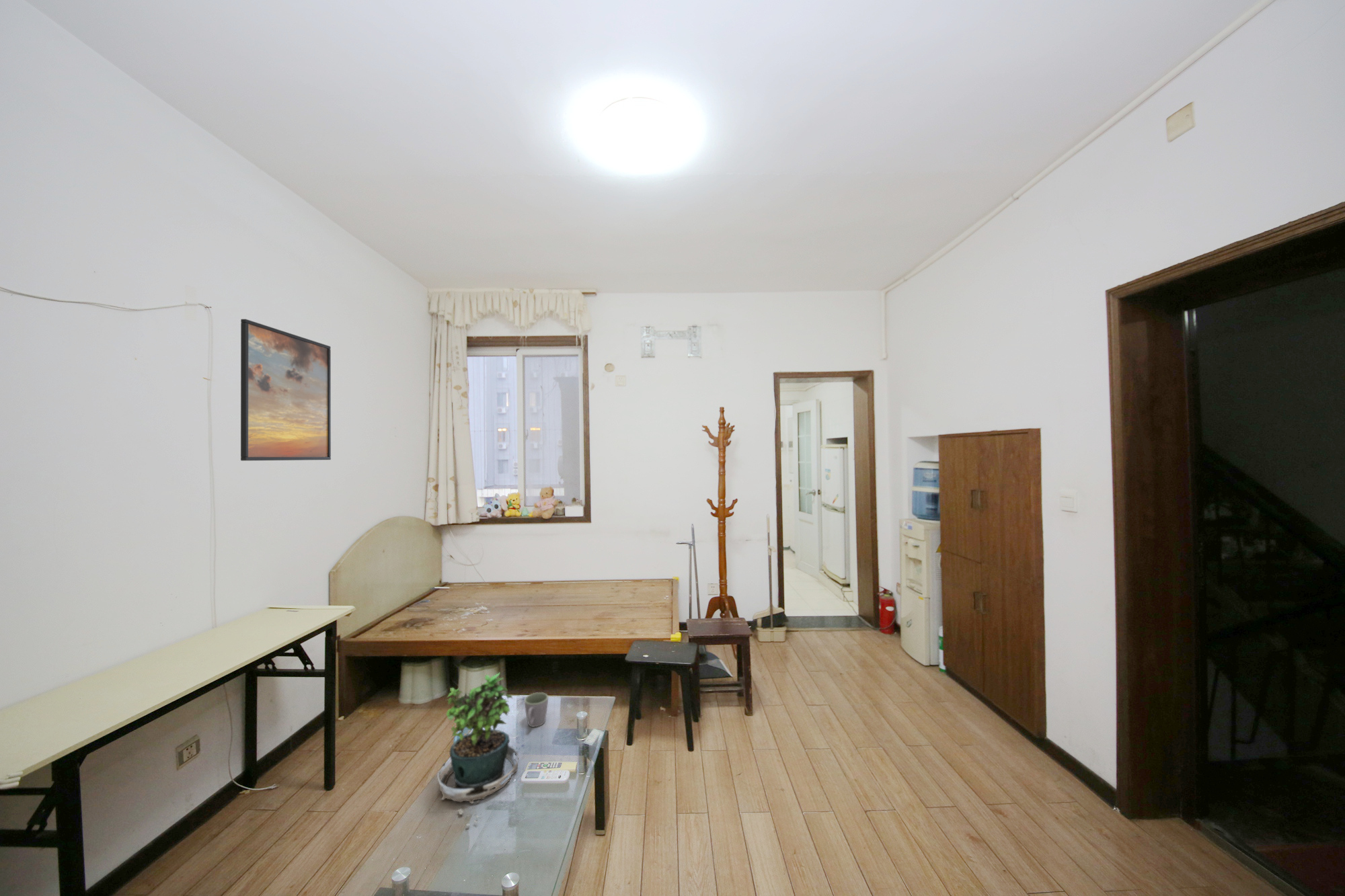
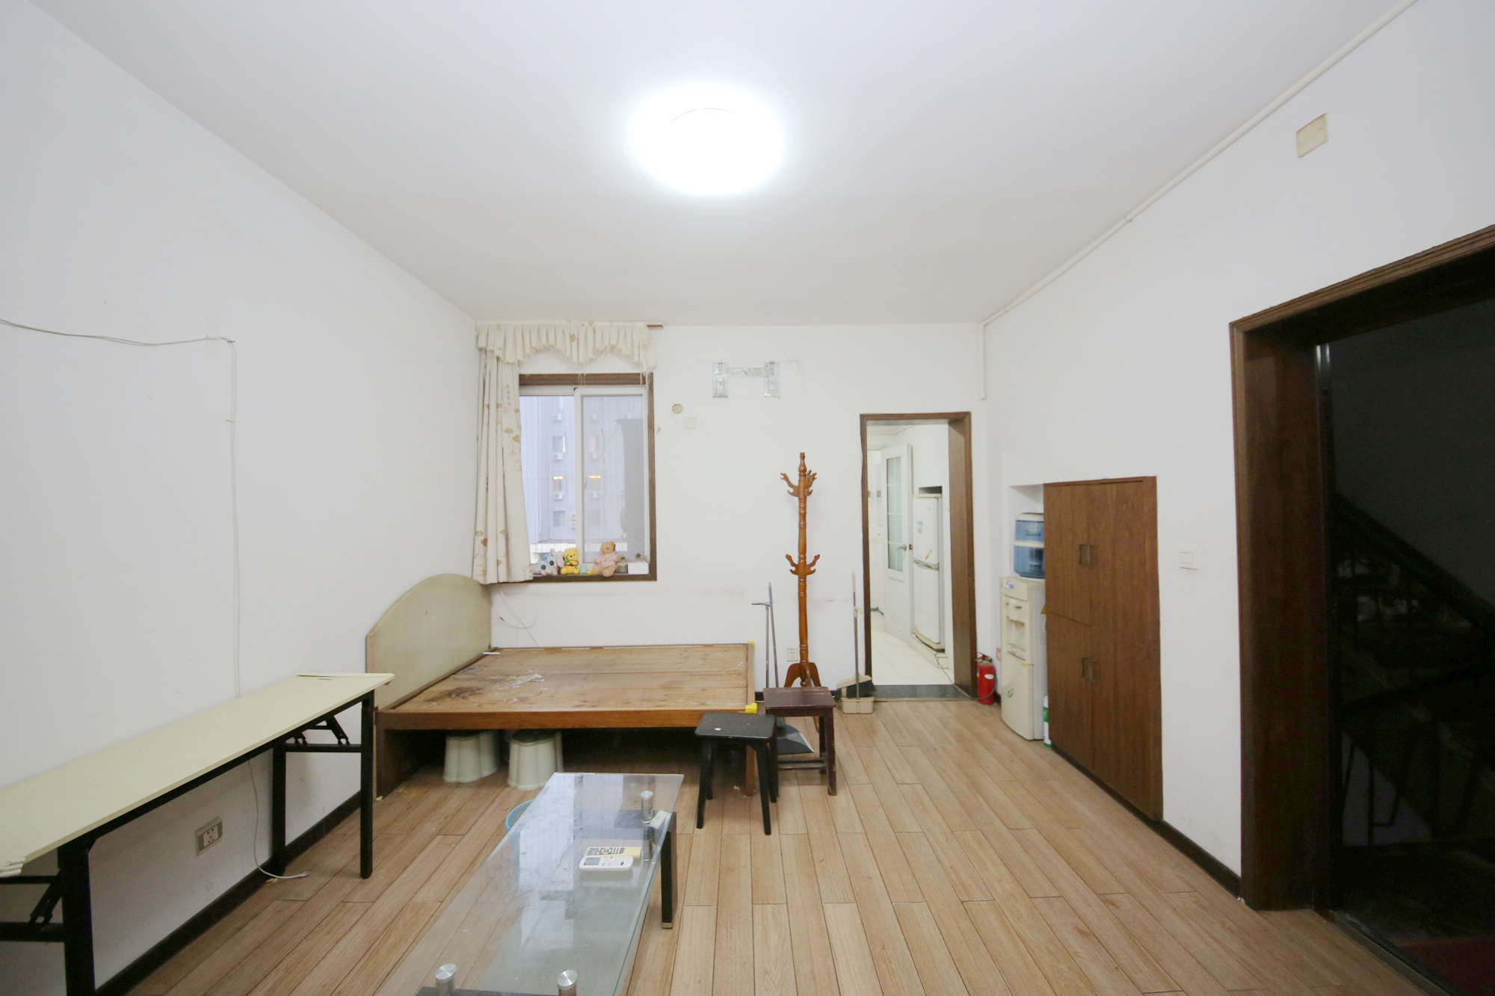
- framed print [240,319,332,461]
- mug [524,692,549,728]
- potted plant [436,671,519,826]
